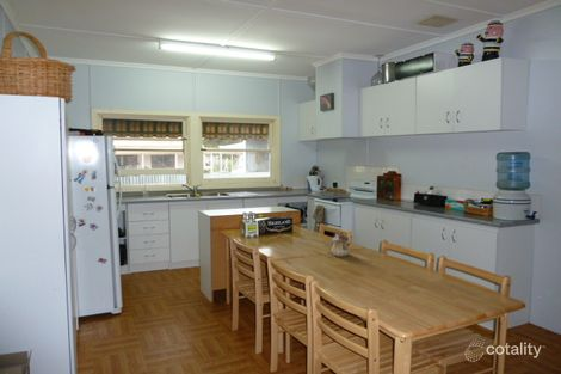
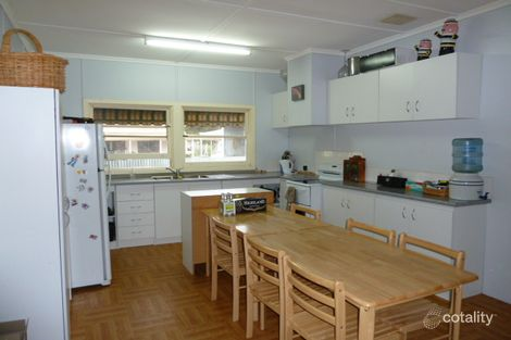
- teapot [329,232,351,258]
